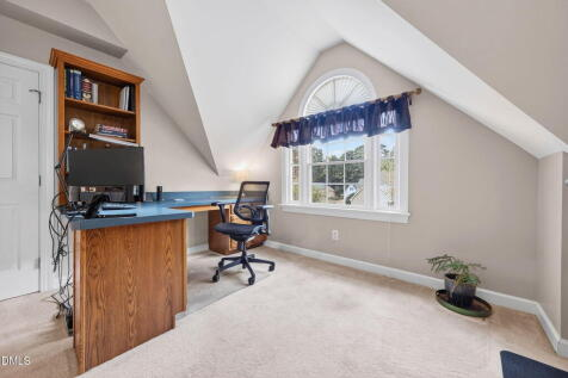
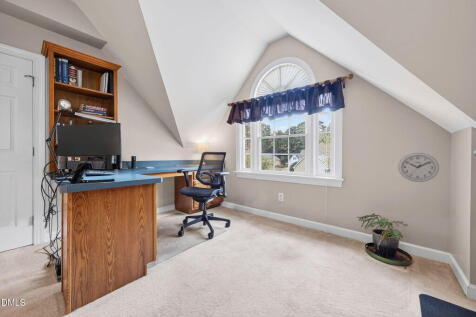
+ wall clock [397,152,440,183]
